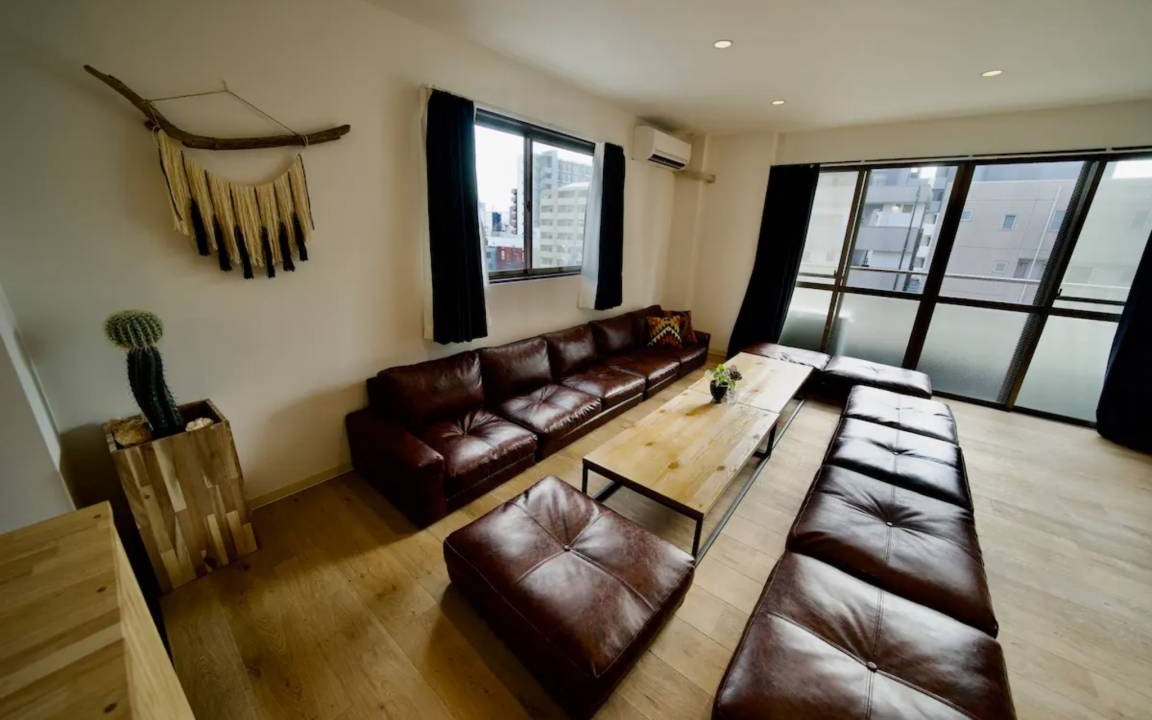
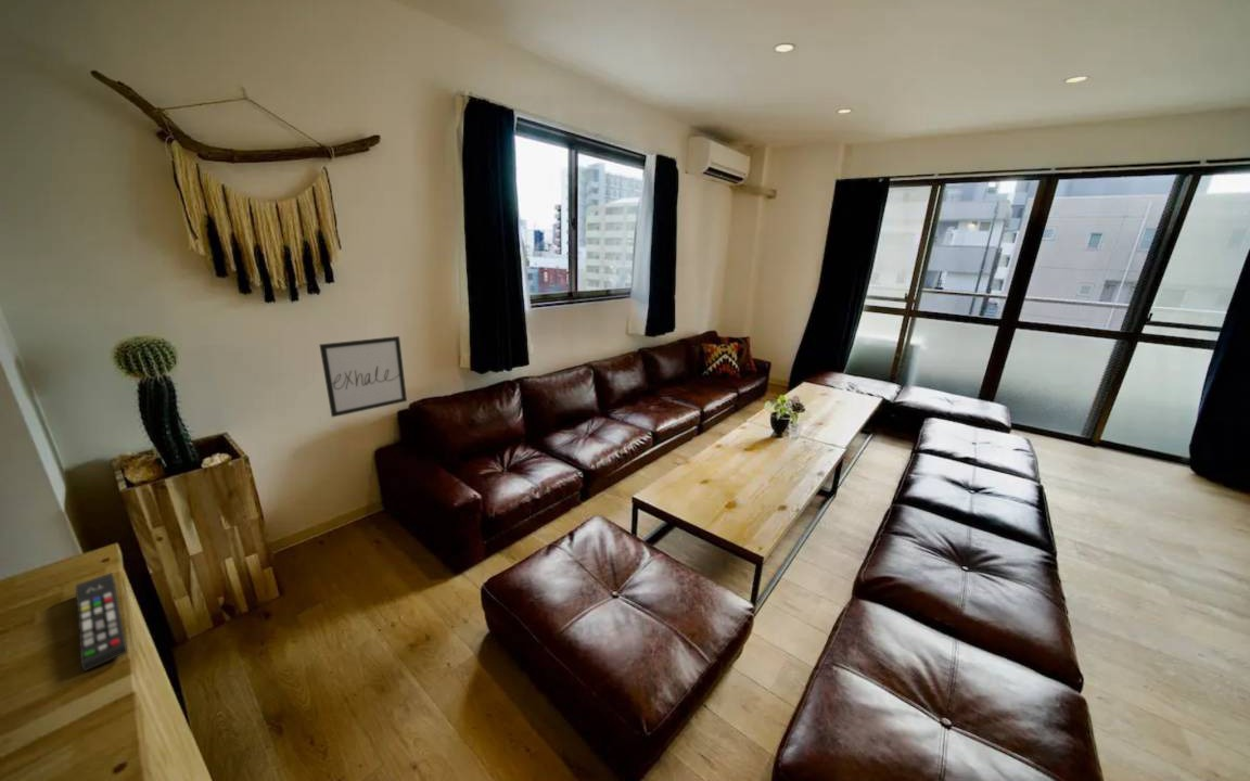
+ wall art [318,335,408,419]
+ remote control [75,572,128,673]
